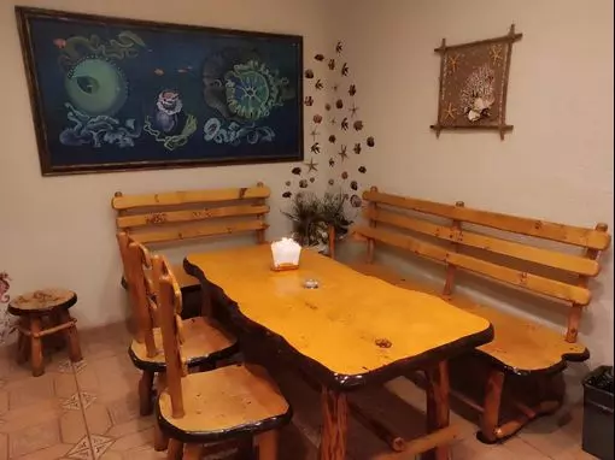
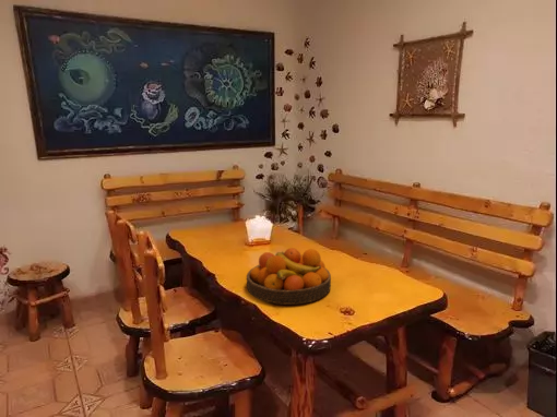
+ fruit bowl [246,247,332,306]
